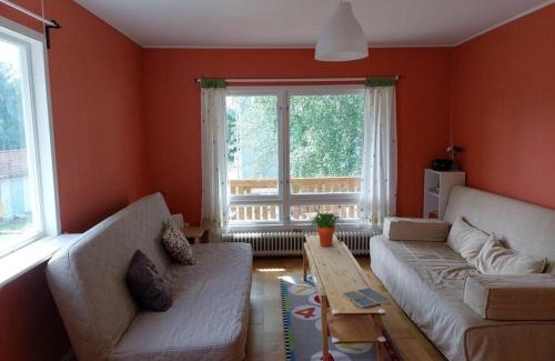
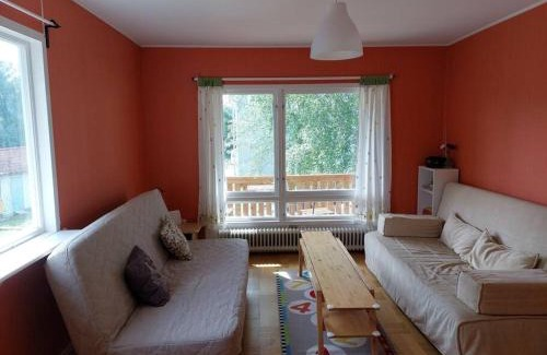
- potted plant [306,210,345,248]
- drink coaster [340,287,393,309]
